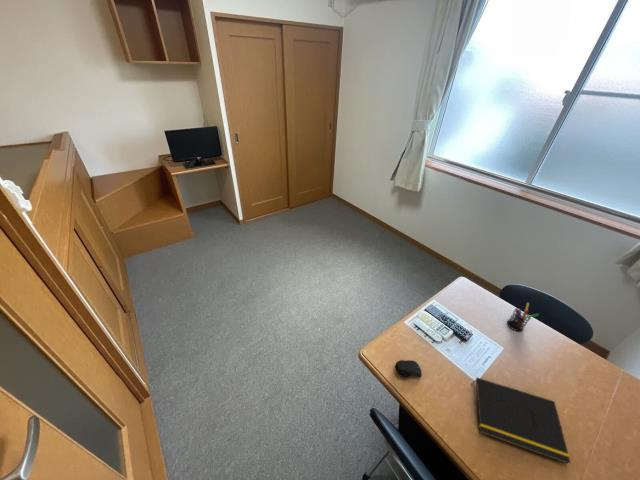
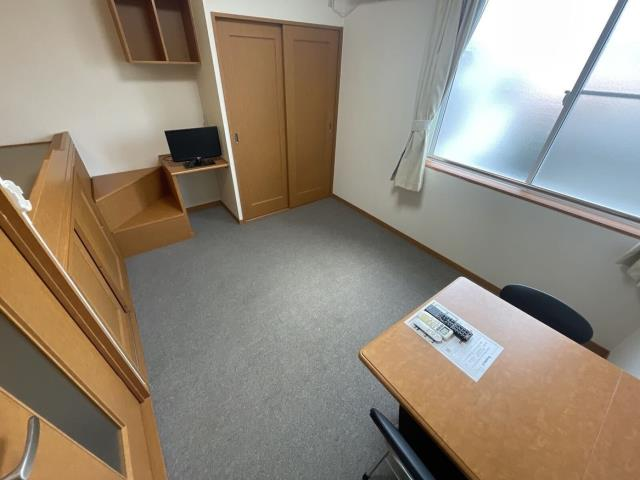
- notepad [471,377,571,465]
- computer mouse [394,359,423,379]
- pen holder [506,302,540,332]
